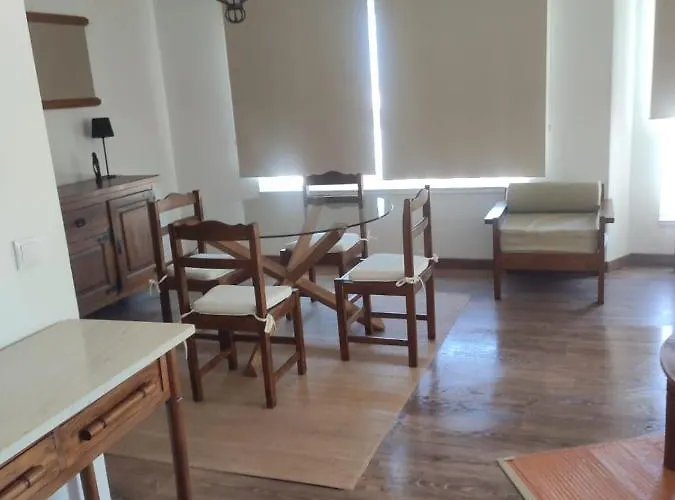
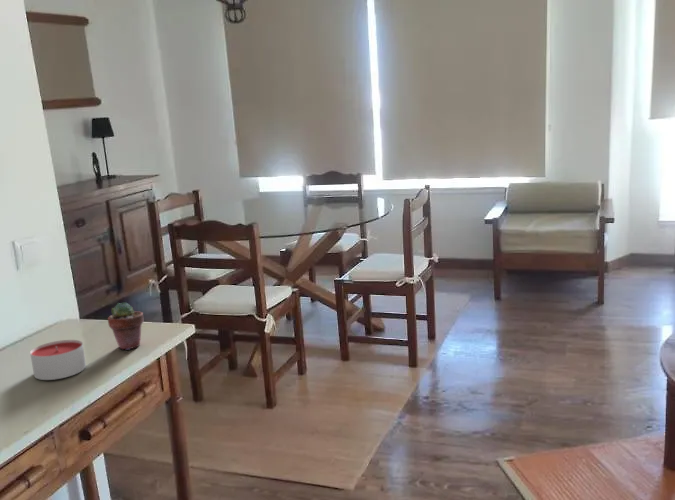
+ candle [29,339,87,381]
+ potted succulent [107,301,144,351]
